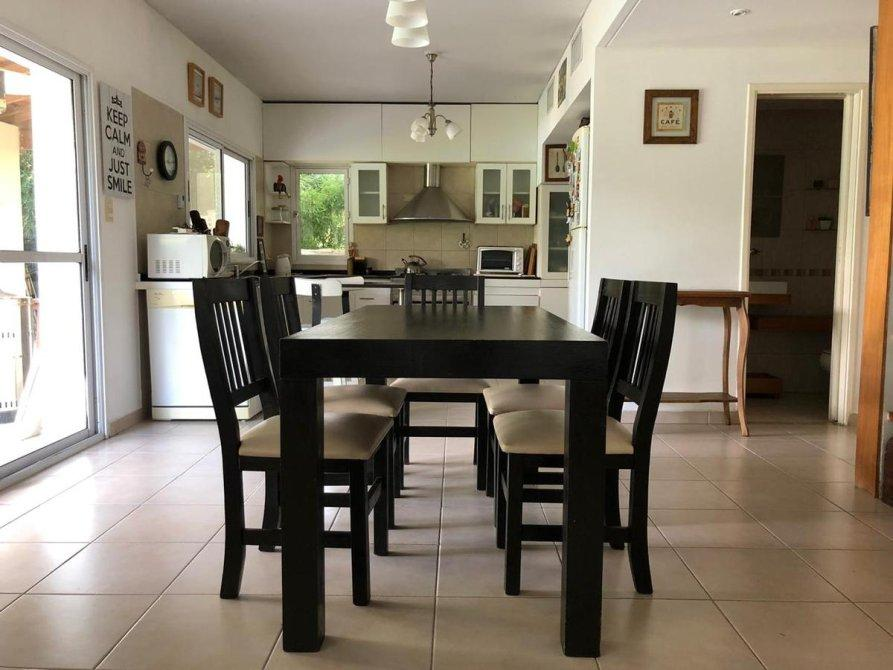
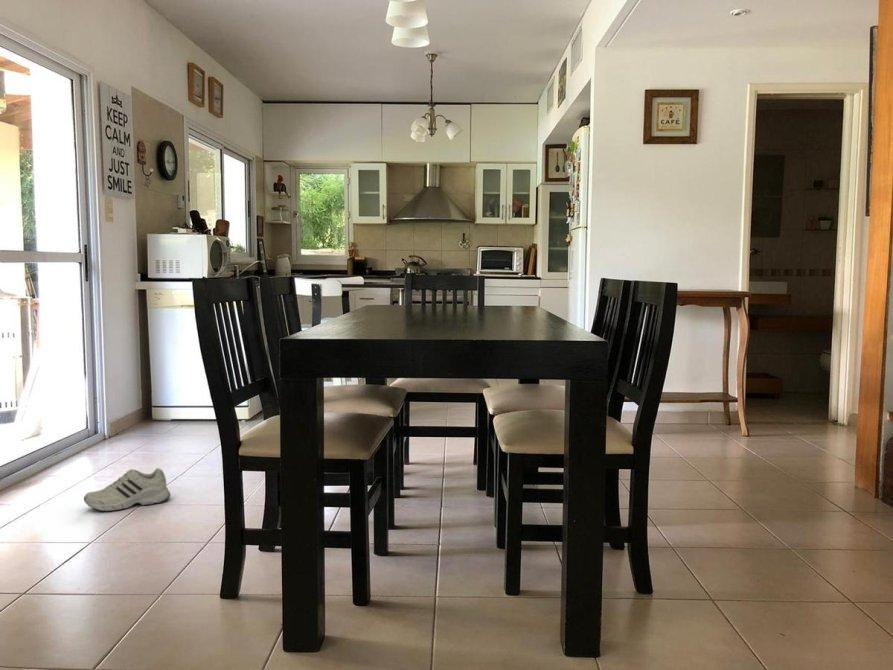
+ shoe [83,467,171,512]
